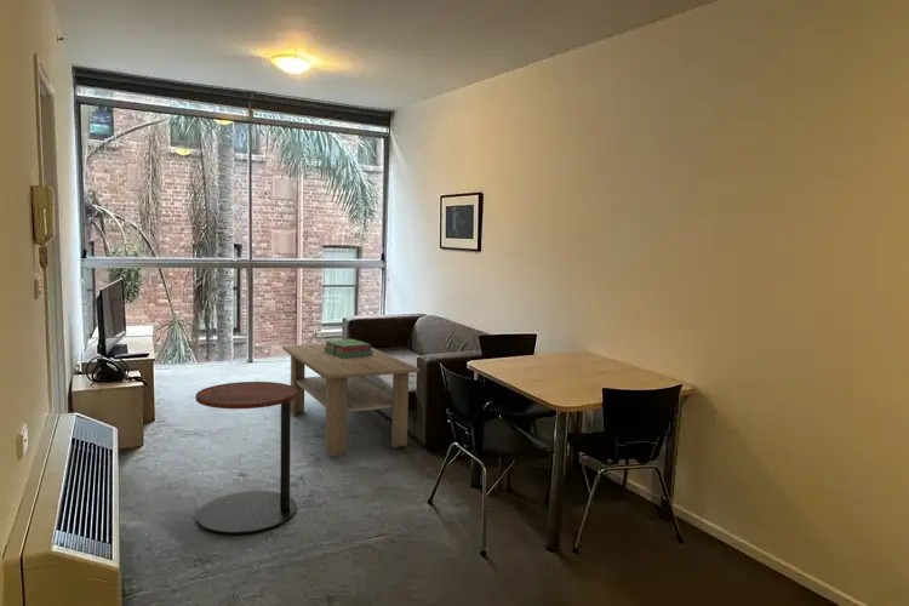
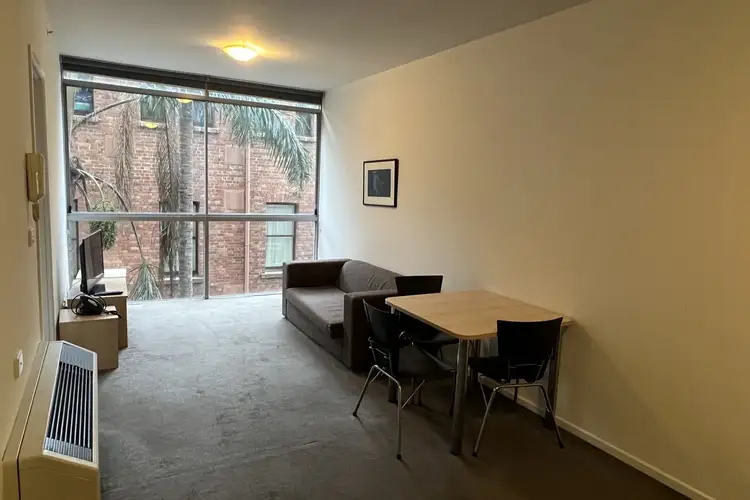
- side table [195,381,298,536]
- coffee table [281,343,421,457]
- stack of books [324,338,373,359]
